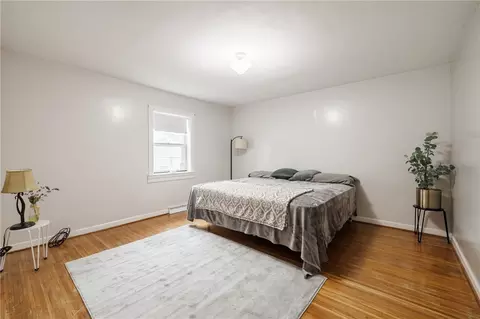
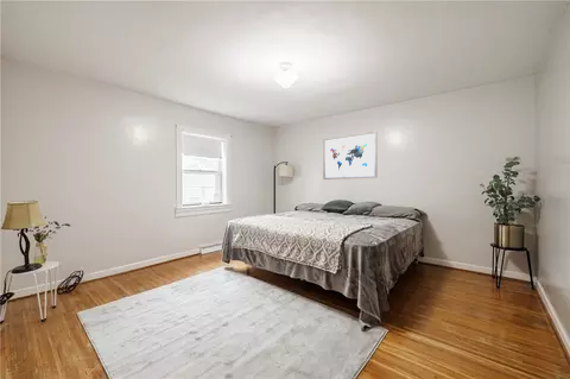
+ wall art [322,131,378,181]
